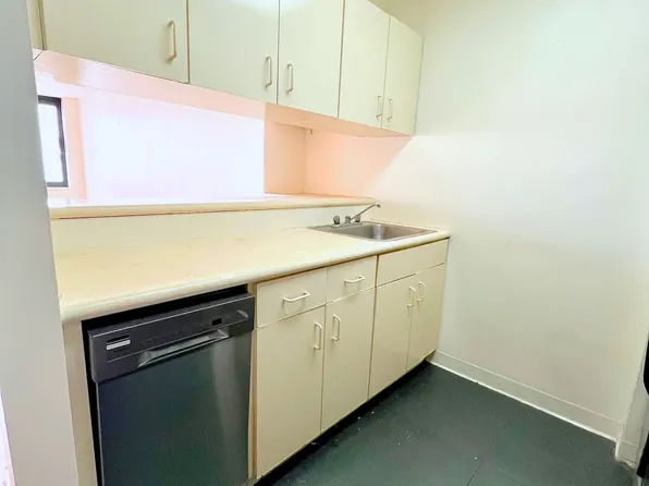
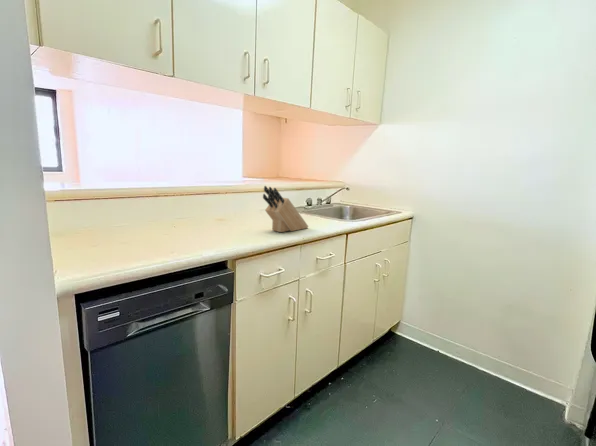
+ knife block [262,185,309,233]
